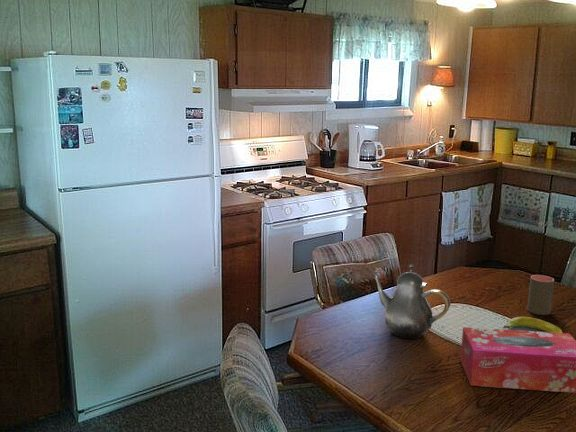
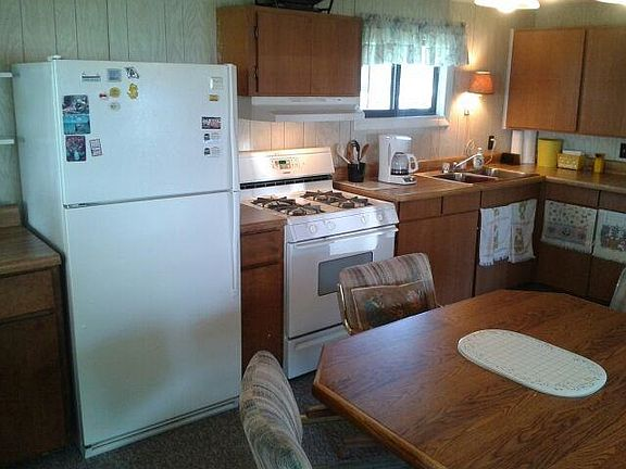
- banana [502,316,563,333]
- cup [526,274,555,316]
- tissue box [459,326,576,394]
- teapot [373,263,452,340]
